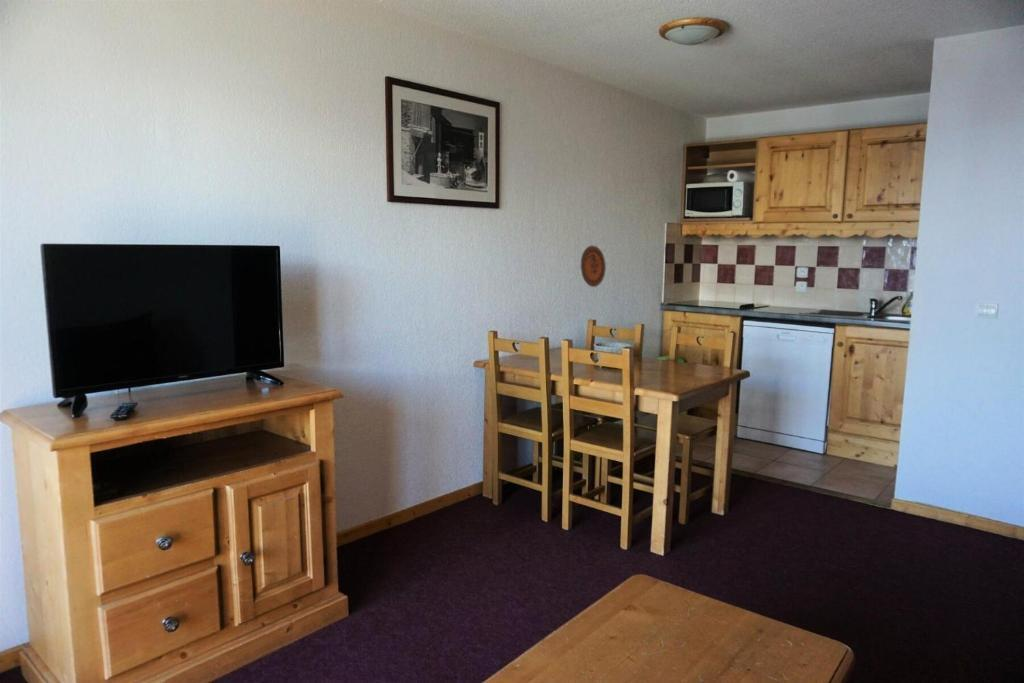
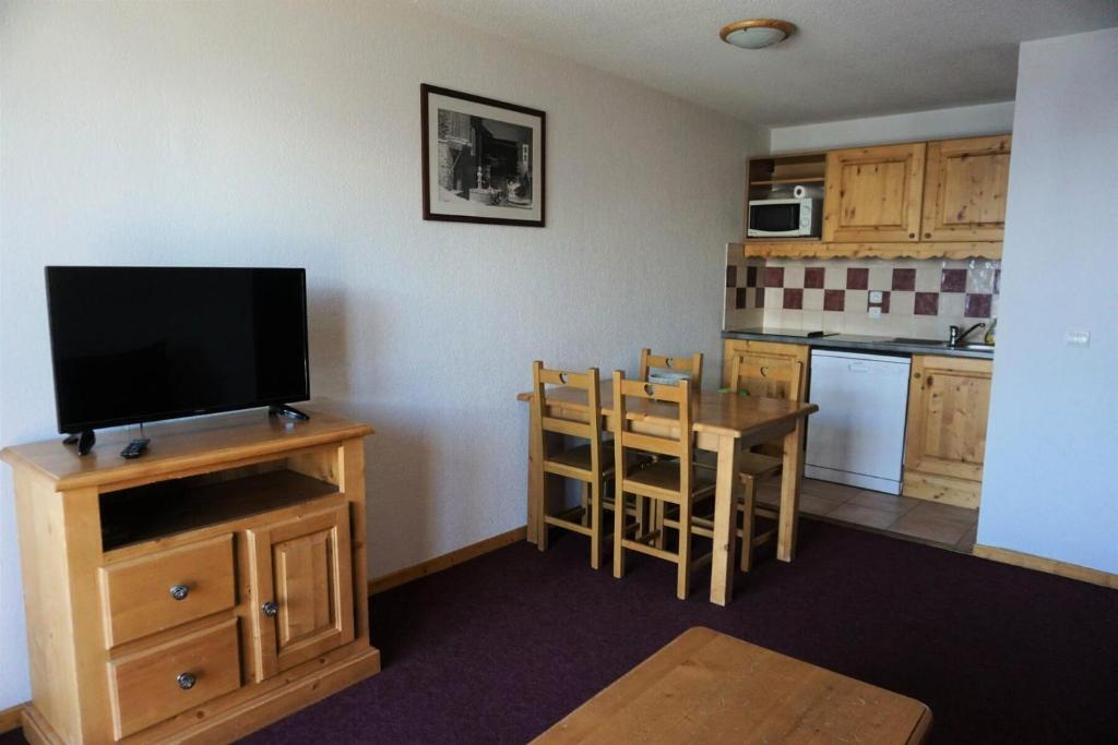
- decorative plate [580,245,607,288]
